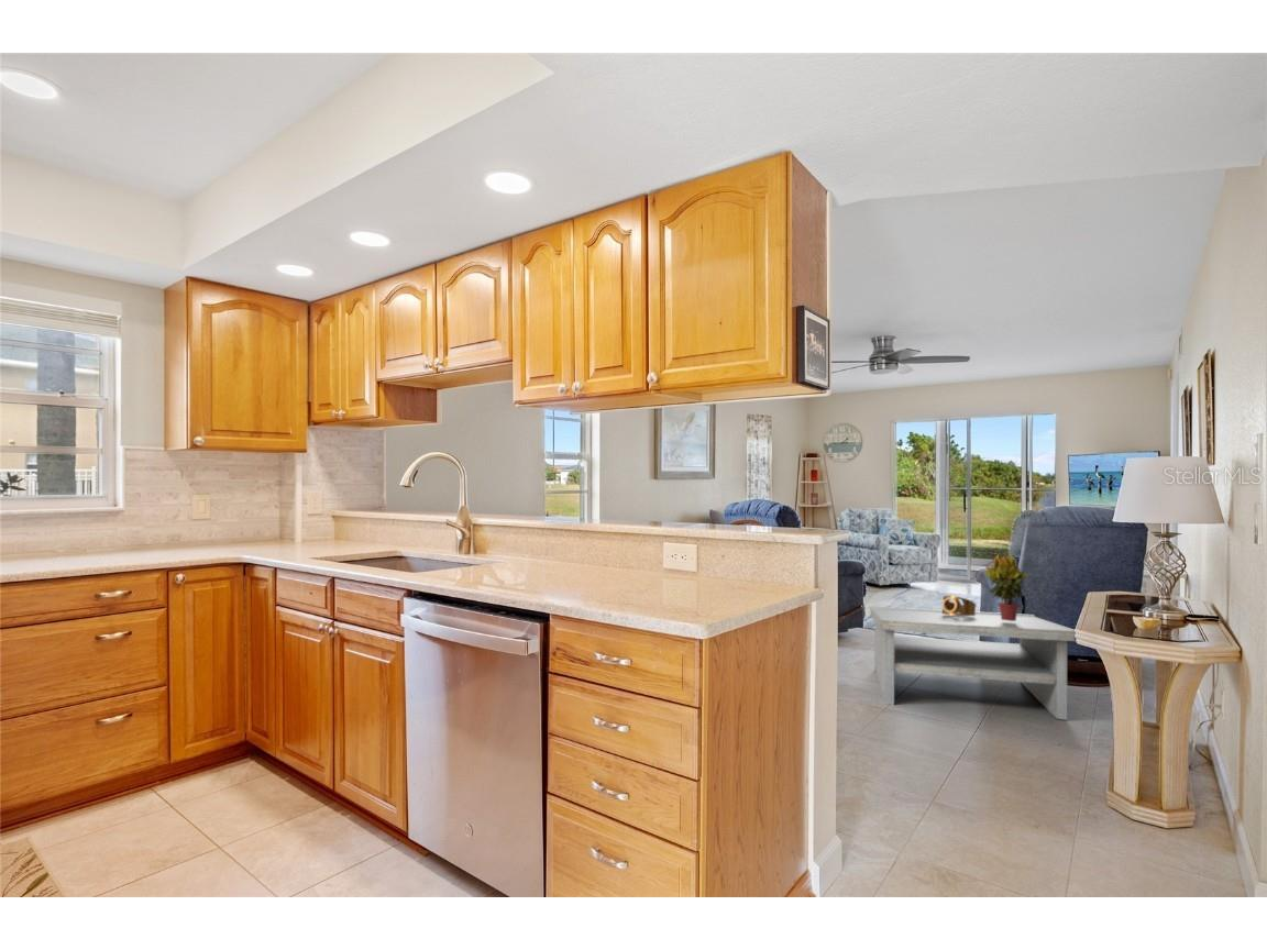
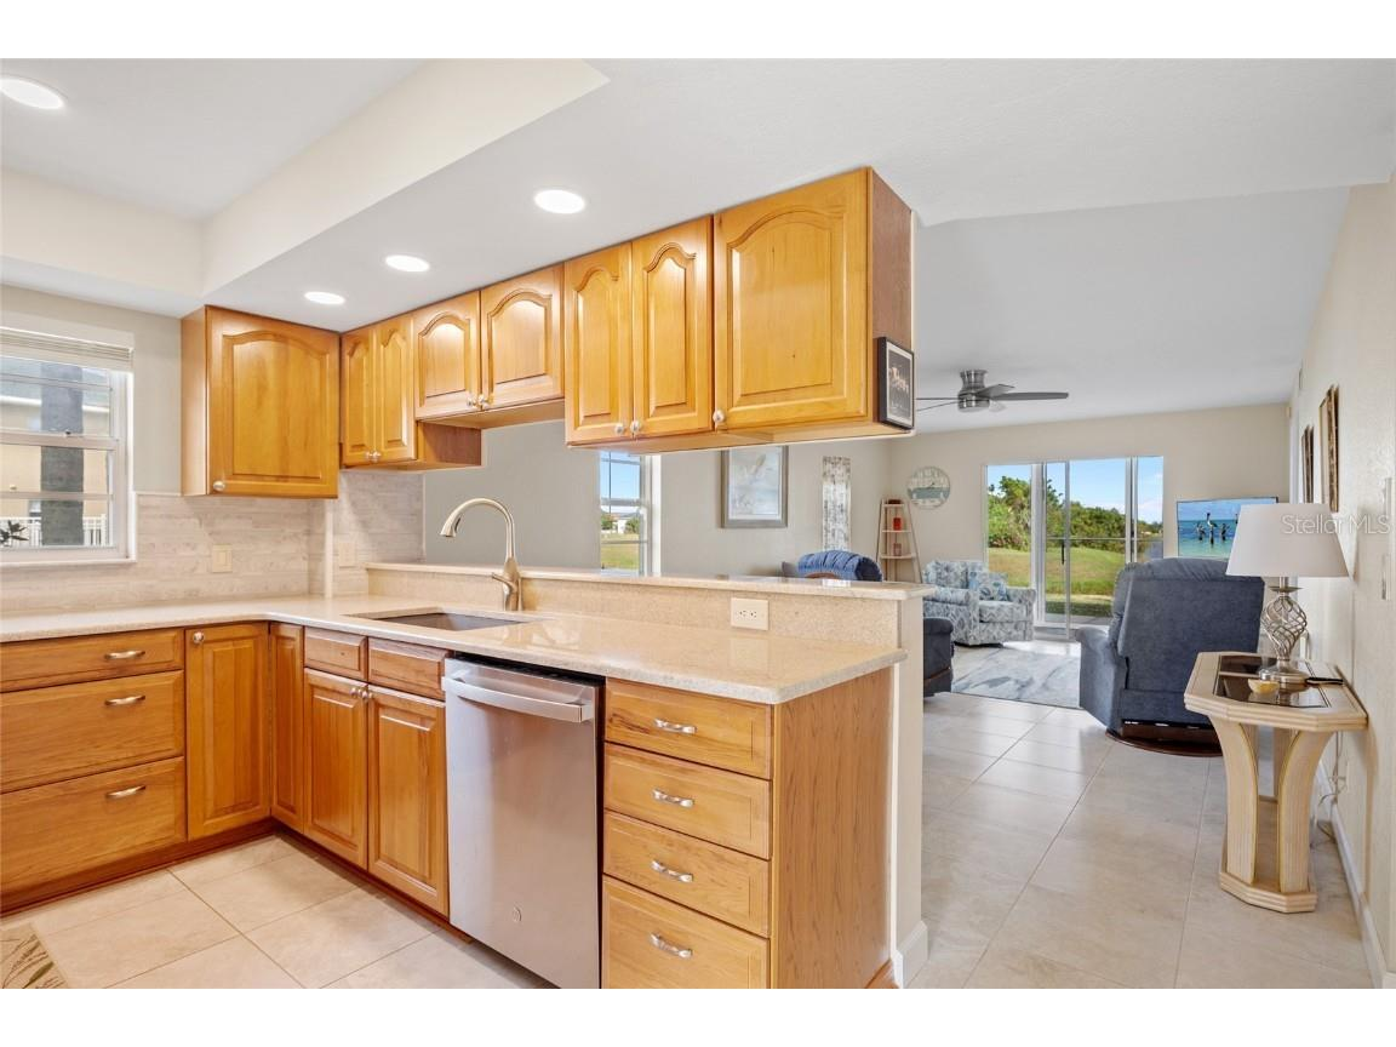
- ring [941,595,977,616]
- coffee table [869,606,1077,721]
- potted plant [982,553,1029,621]
